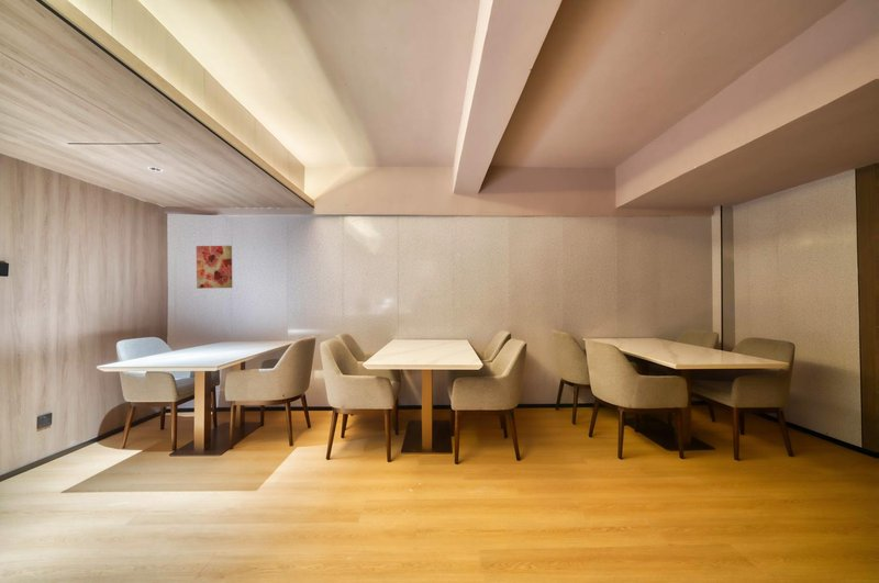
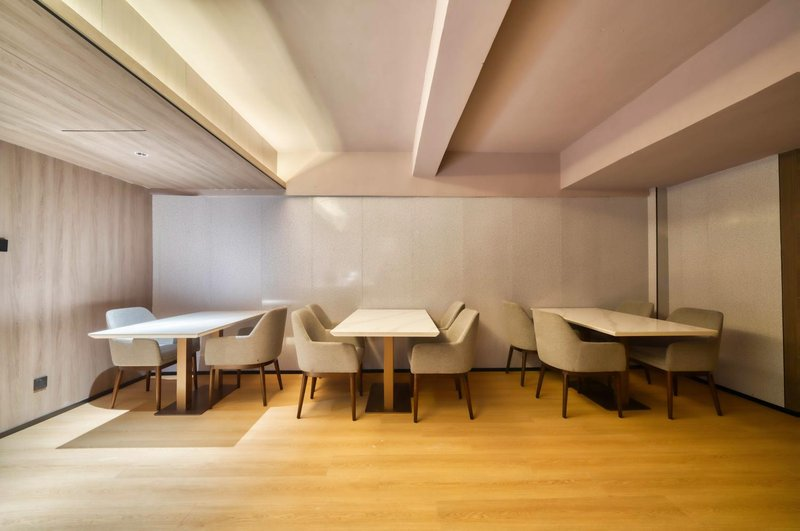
- wall art [196,245,233,290]
